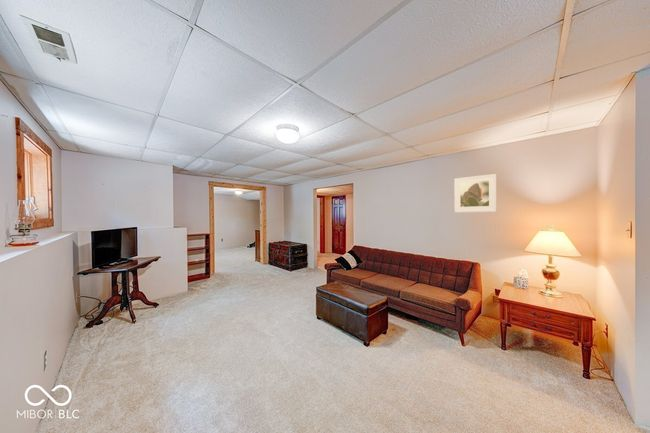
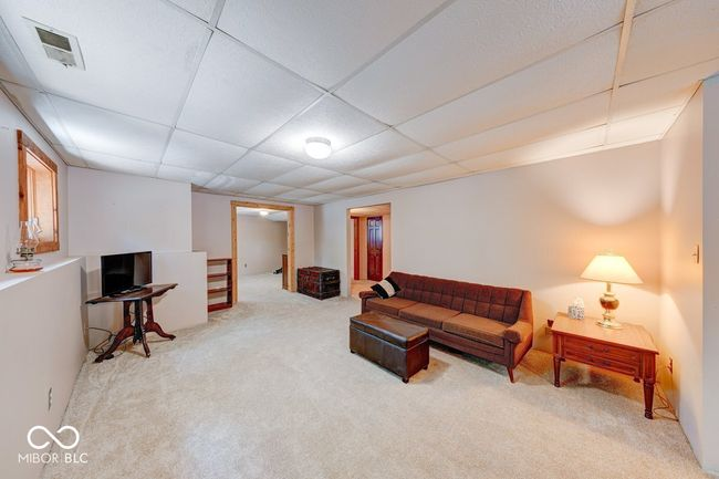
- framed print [453,173,497,213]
